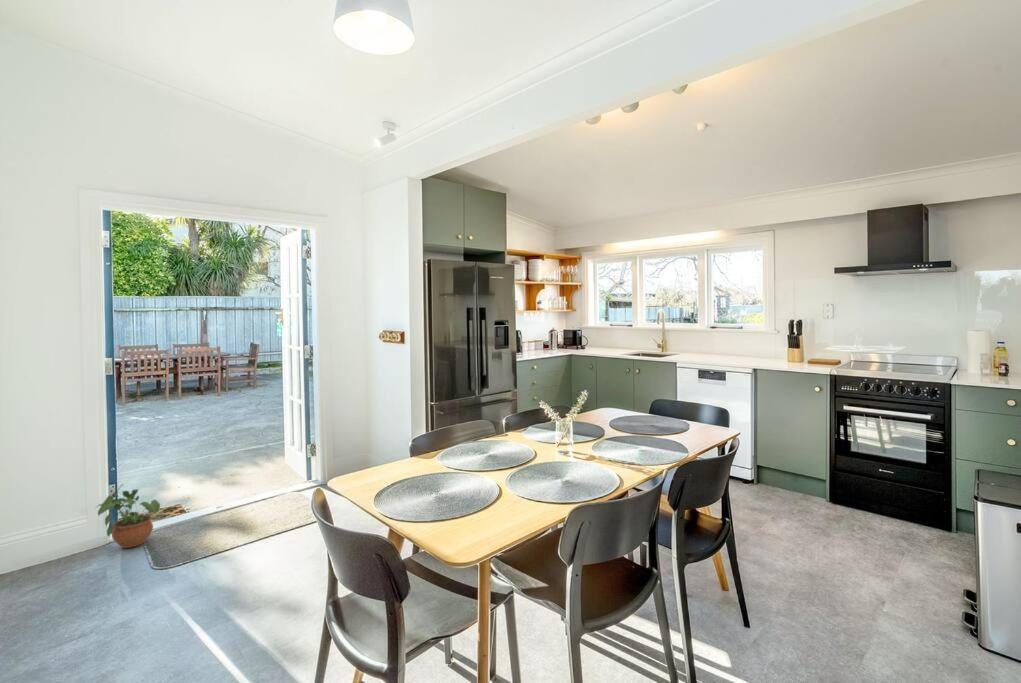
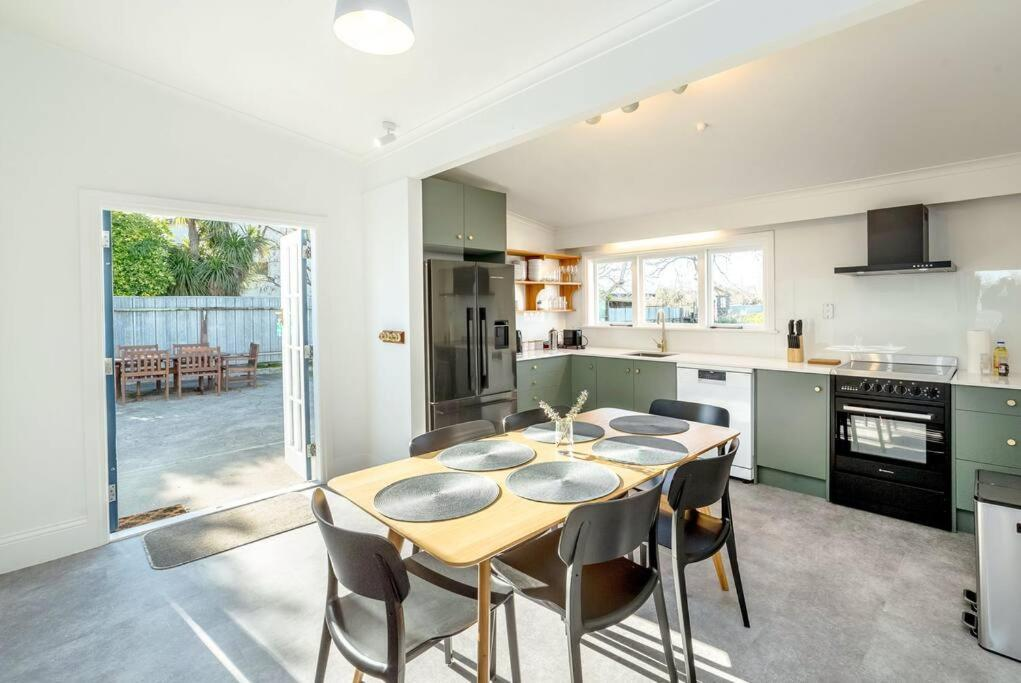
- potted plant [95,483,161,549]
